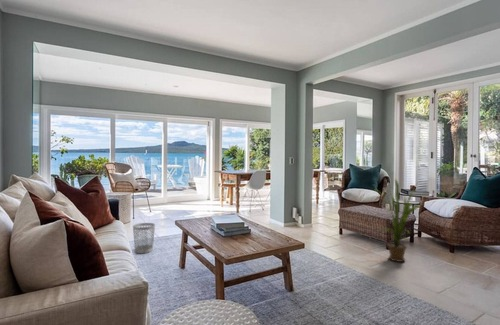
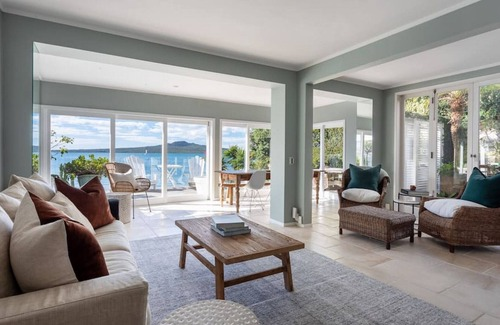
- house plant [371,177,421,263]
- wastebasket [132,222,156,254]
